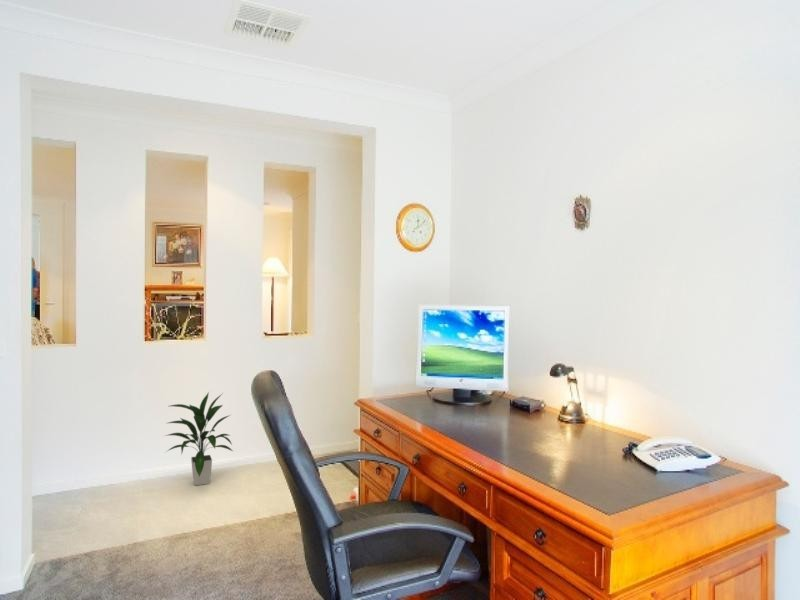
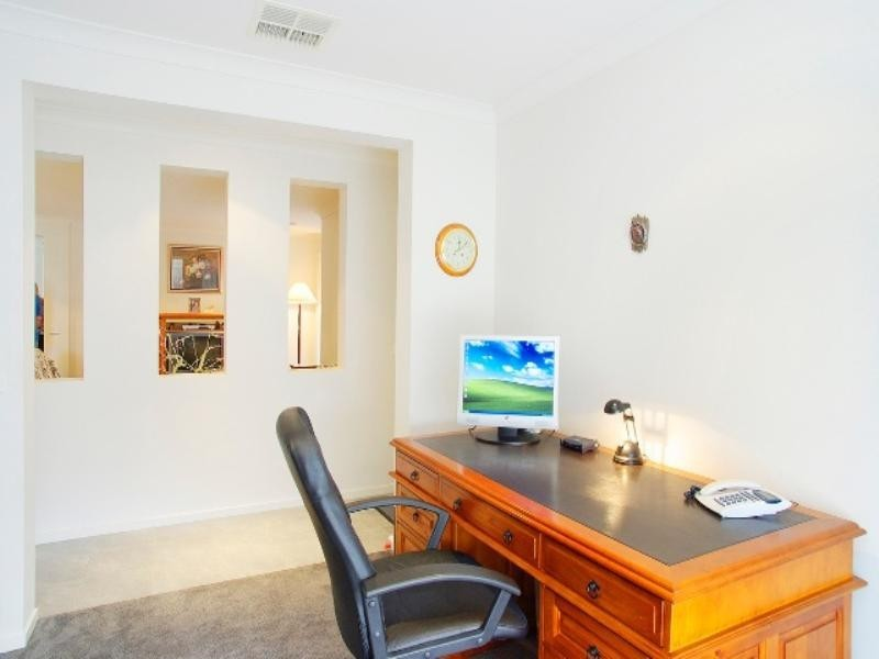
- indoor plant [164,391,234,486]
